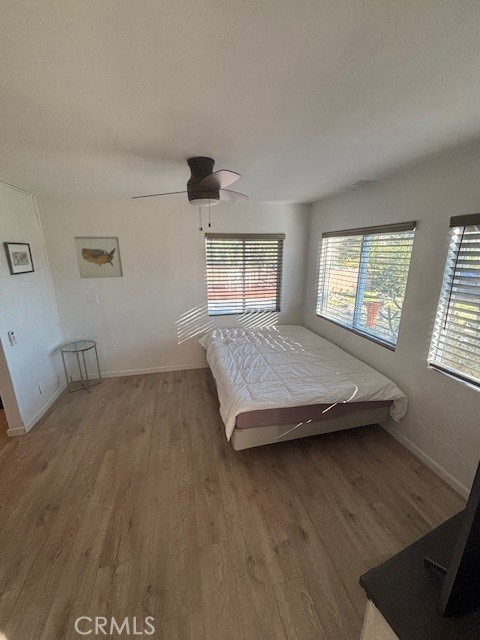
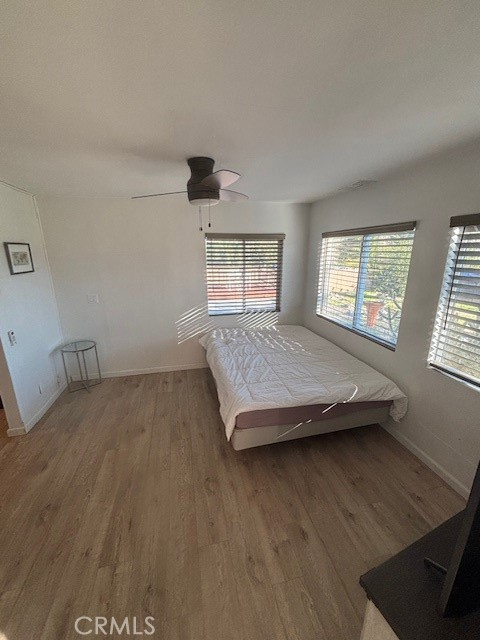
- wall art [73,235,125,279]
